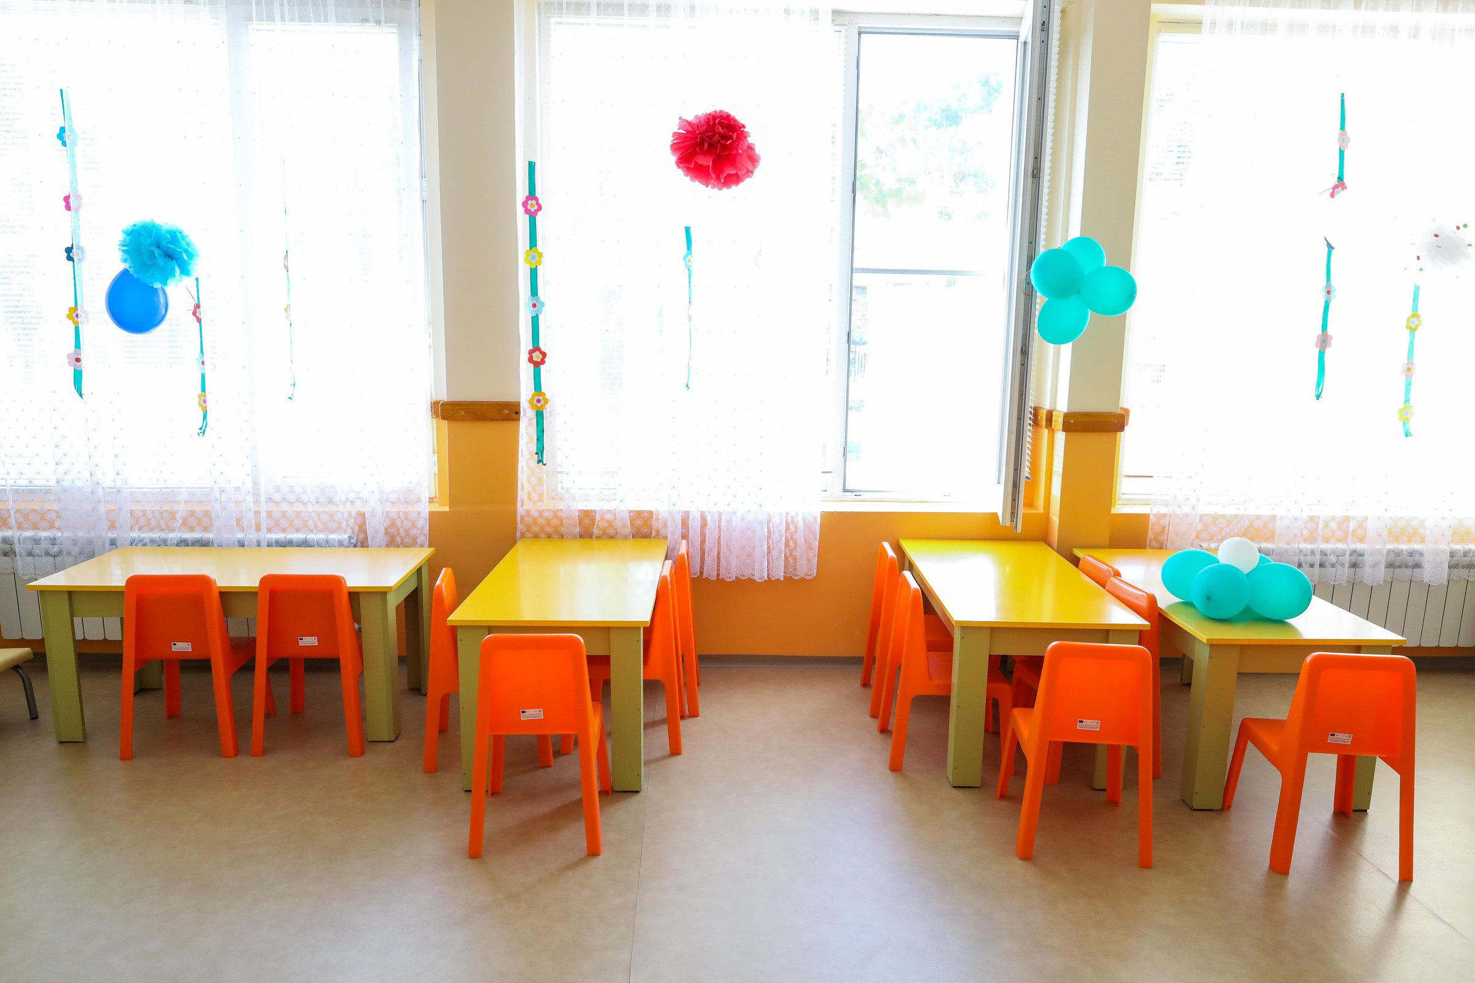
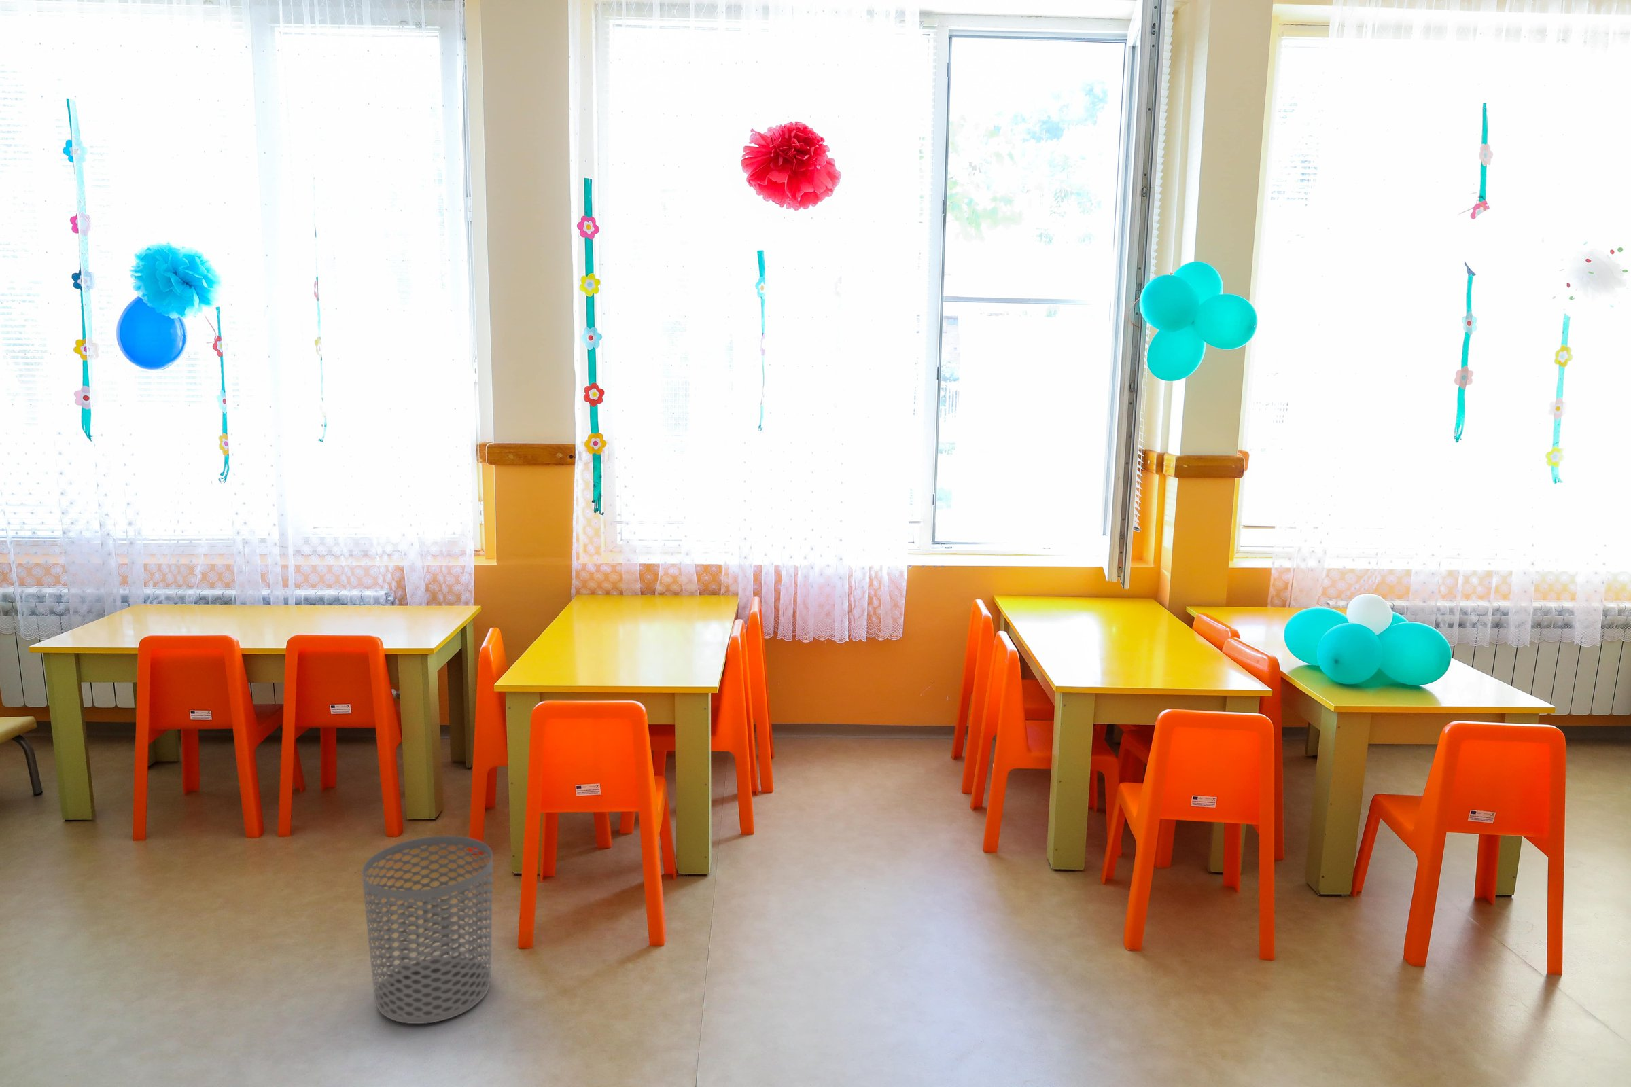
+ waste bin [362,835,494,1024]
